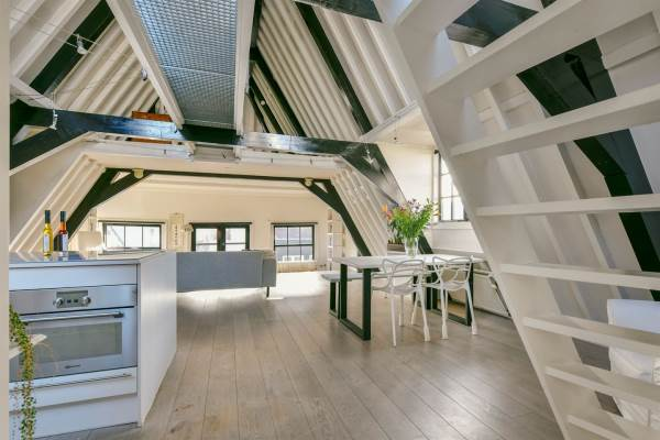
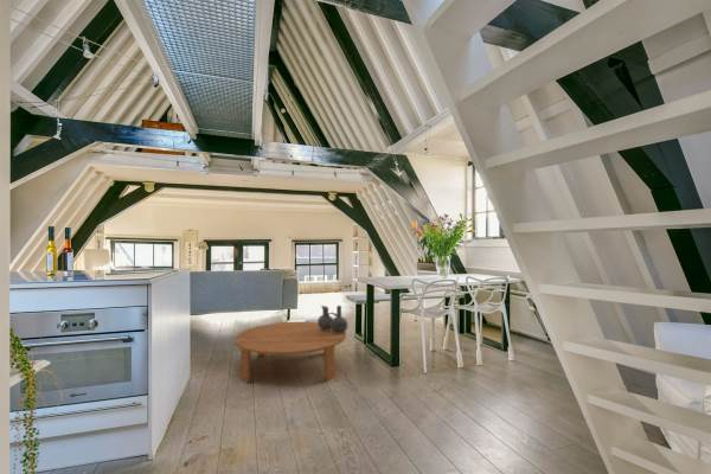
+ ceramic vessel [316,305,350,333]
+ coffee table [233,321,347,385]
